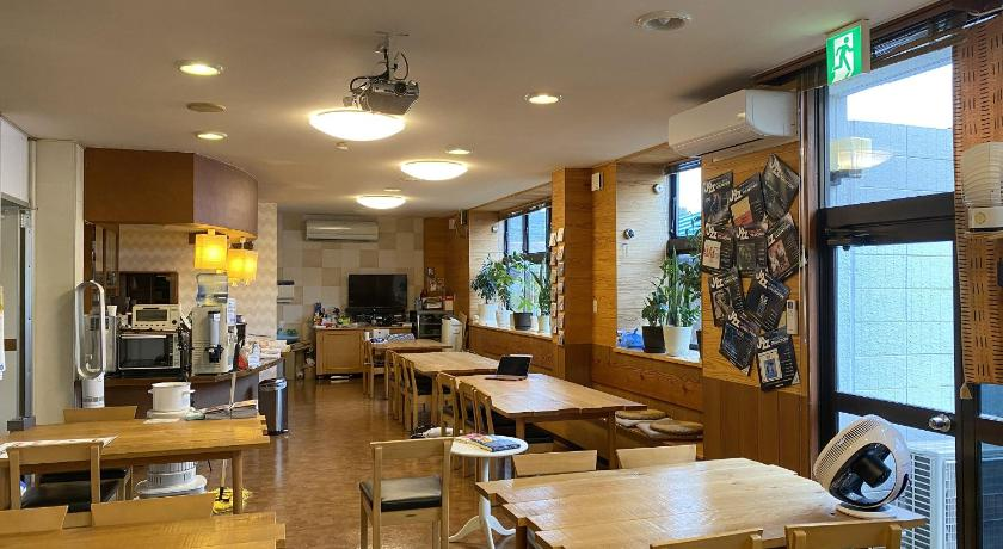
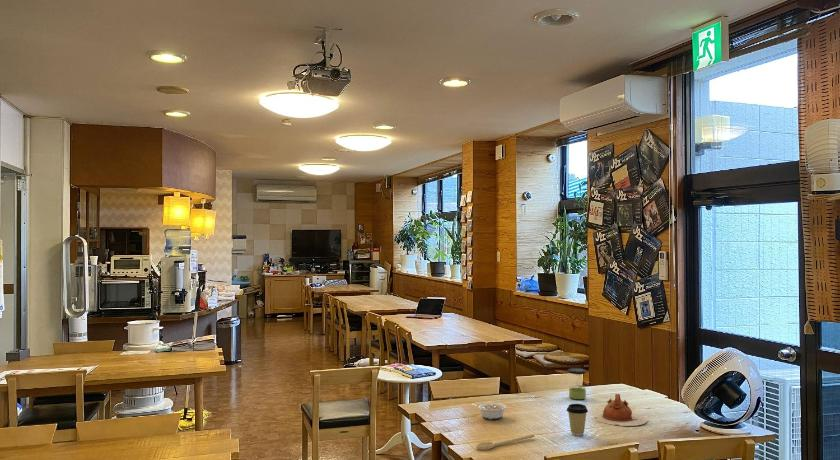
+ legume [471,402,508,420]
+ jar [567,367,587,400]
+ teapot [592,393,648,427]
+ coffee cup [566,403,589,437]
+ spoon [475,433,536,451]
